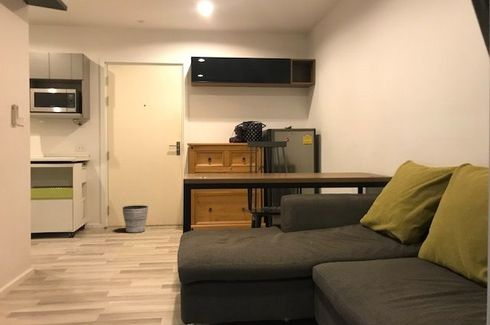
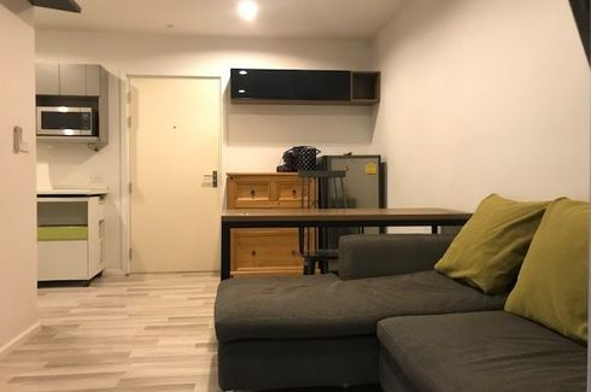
- planter pot [122,204,149,234]
